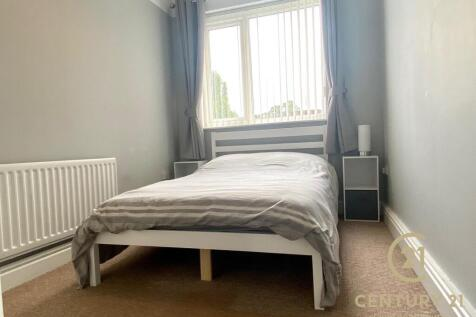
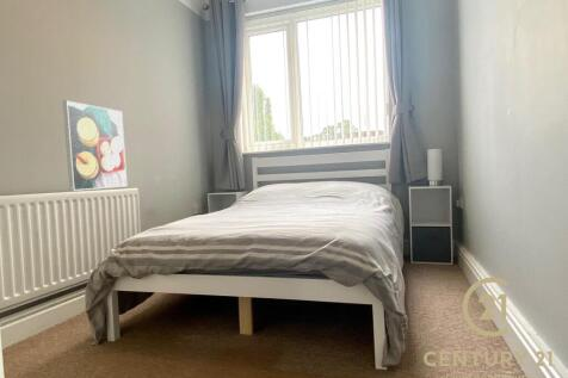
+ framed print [62,100,129,192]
